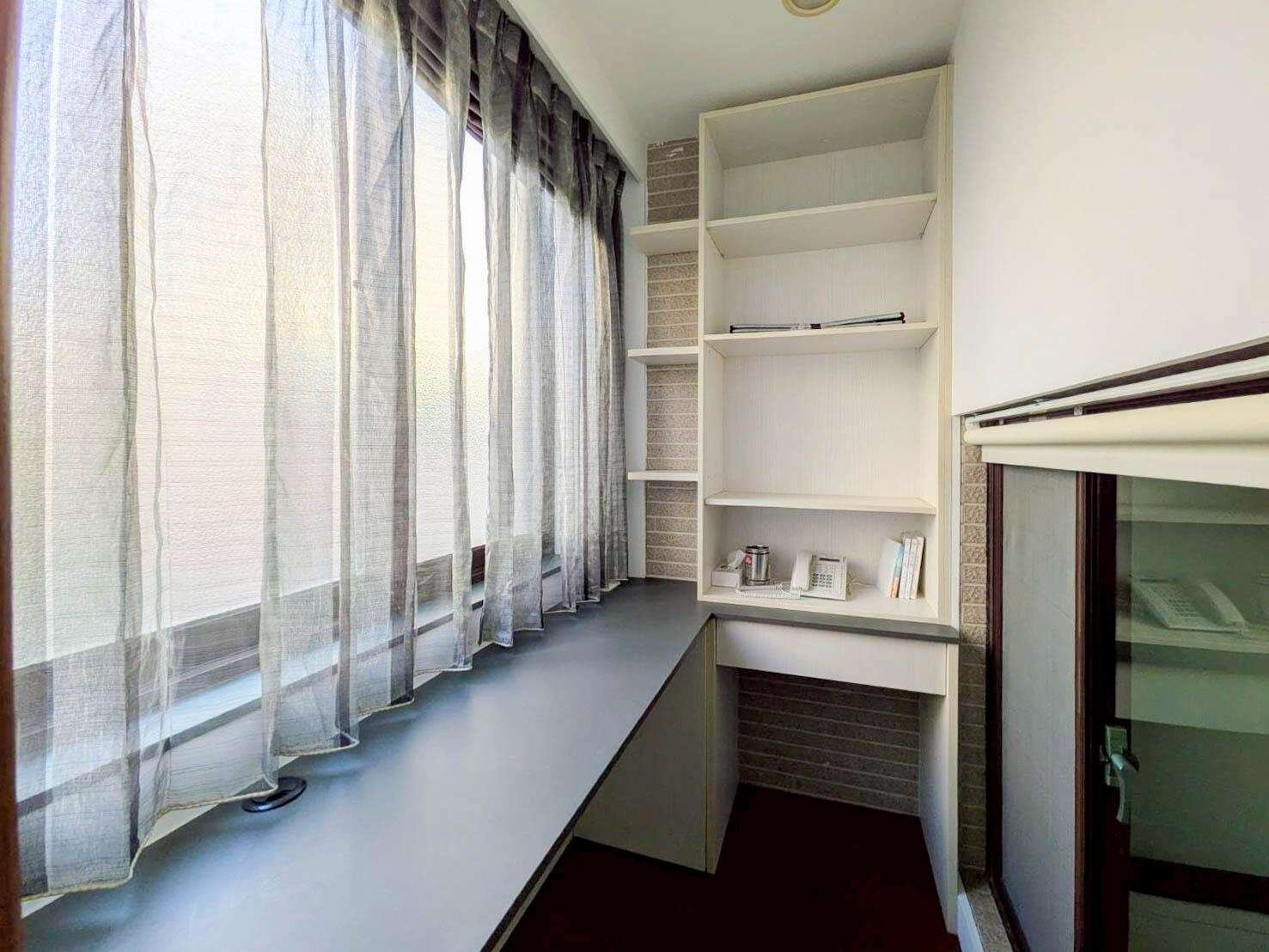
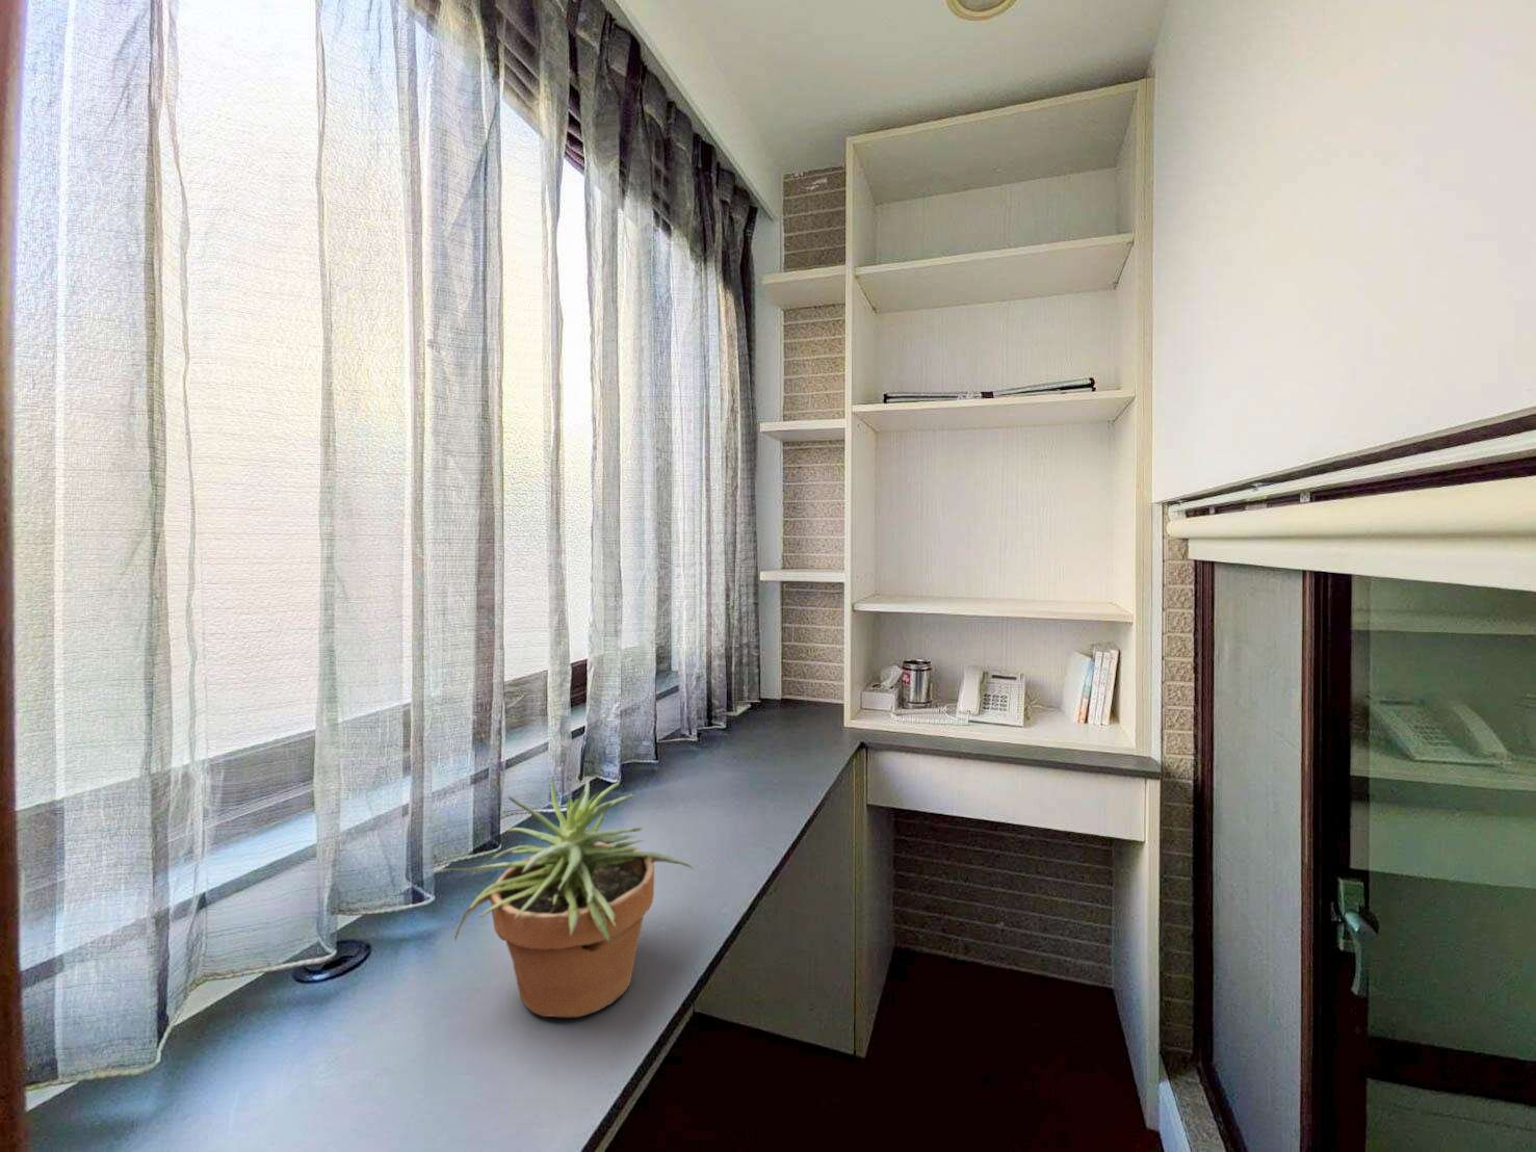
+ potted plant [430,776,696,1018]
